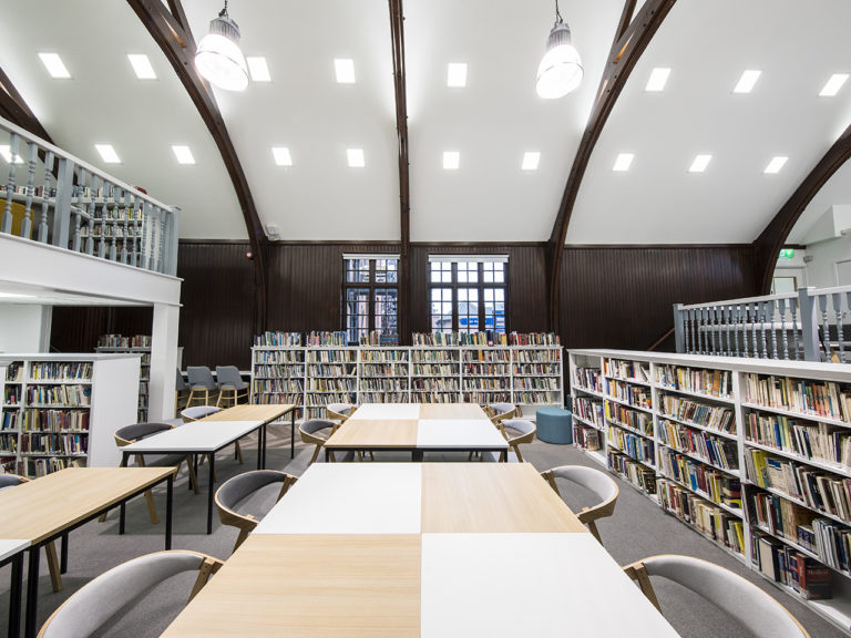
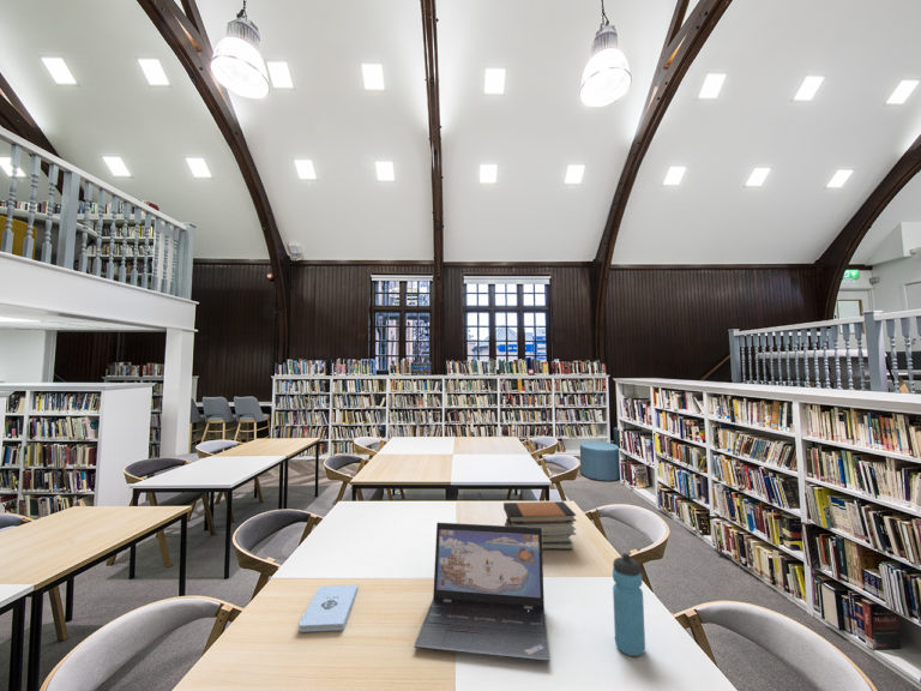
+ water bottle [612,552,646,657]
+ notepad [297,583,359,633]
+ laptop [413,522,550,662]
+ book stack [502,500,578,551]
